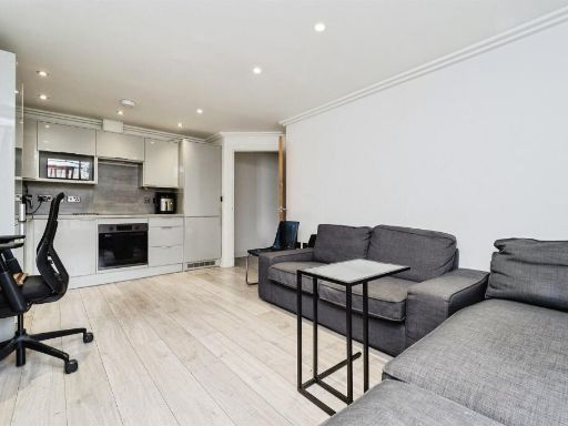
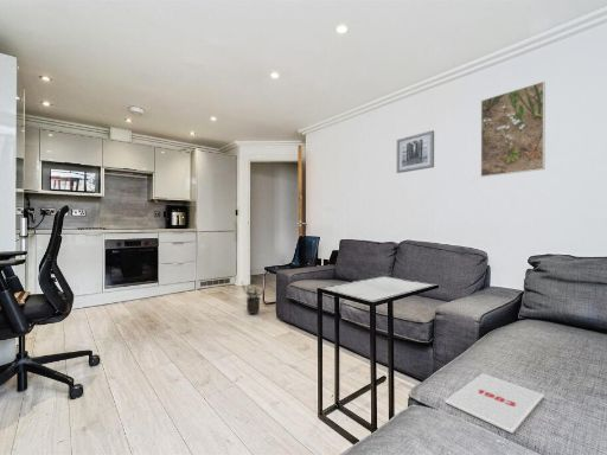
+ magazine [443,372,545,435]
+ wall art [396,129,435,174]
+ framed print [480,81,547,178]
+ potted plant [241,281,264,315]
